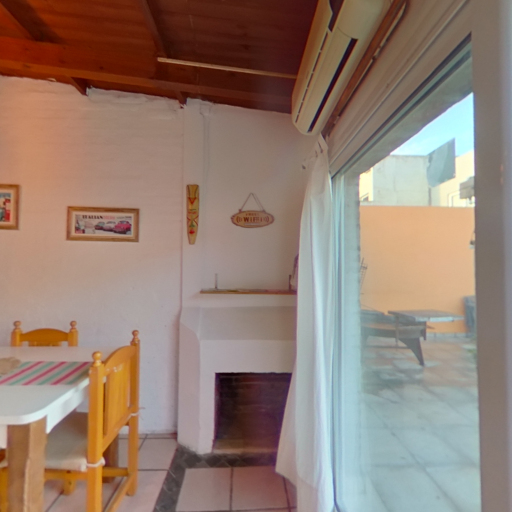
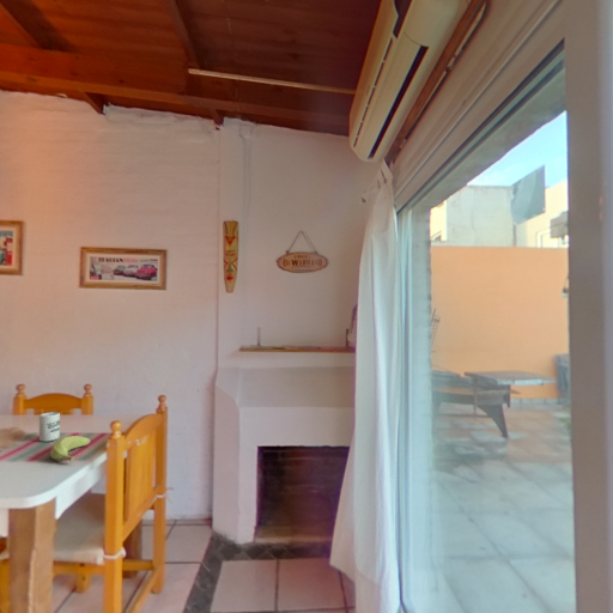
+ banana [49,435,91,463]
+ cup [38,411,61,443]
